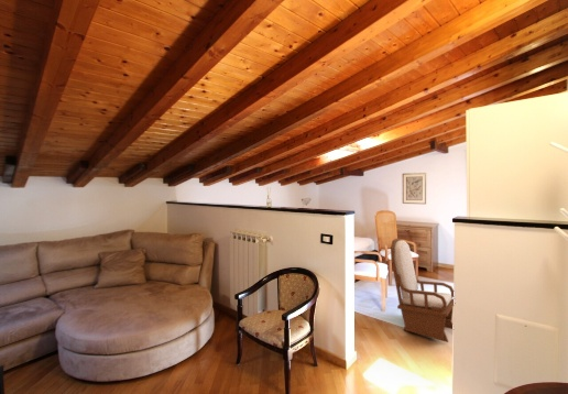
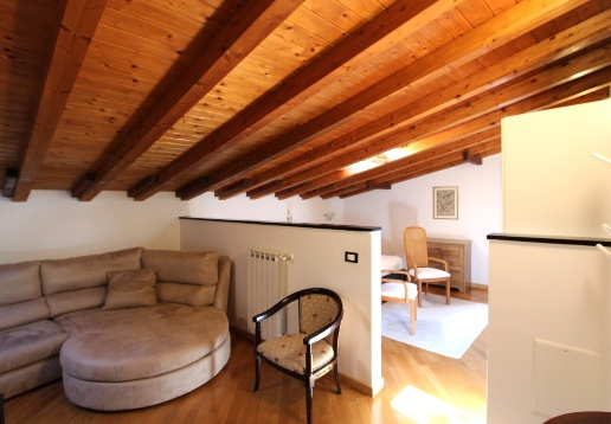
- armchair [390,238,455,343]
